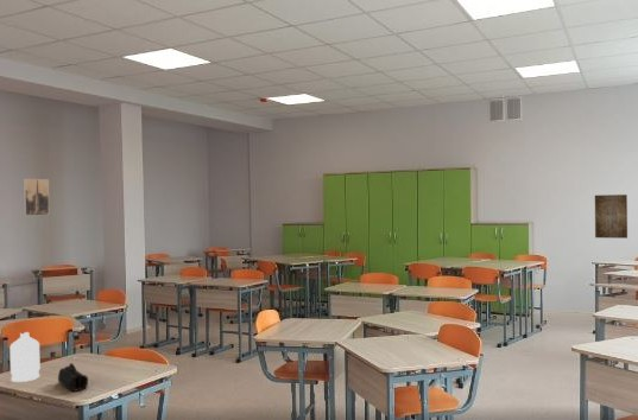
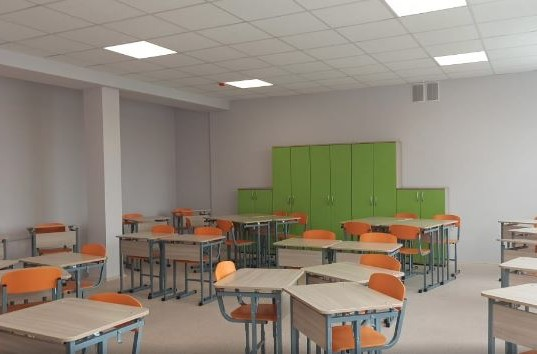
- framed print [23,178,50,217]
- bottle [10,331,40,383]
- wall art [594,193,628,240]
- pencil case [57,362,89,393]
